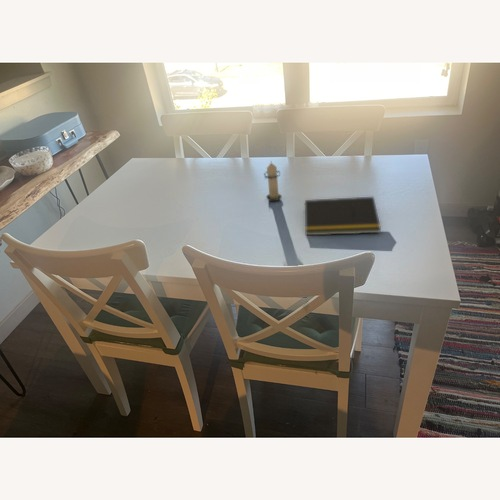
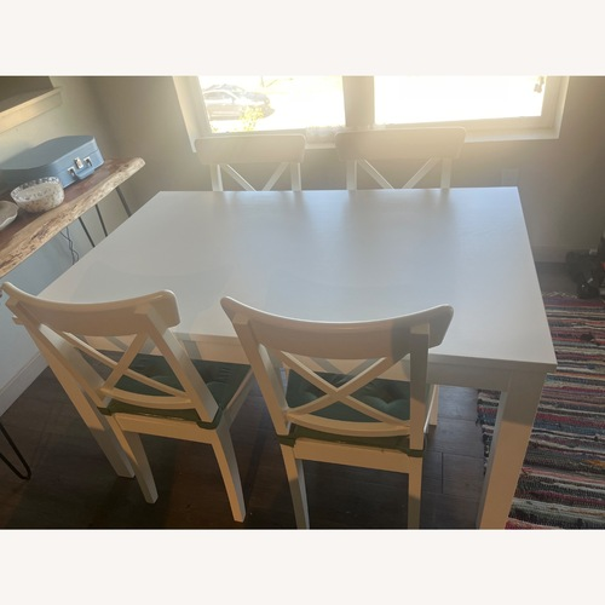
- candle [263,161,283,202]
- notepad [303,196,382,236]
